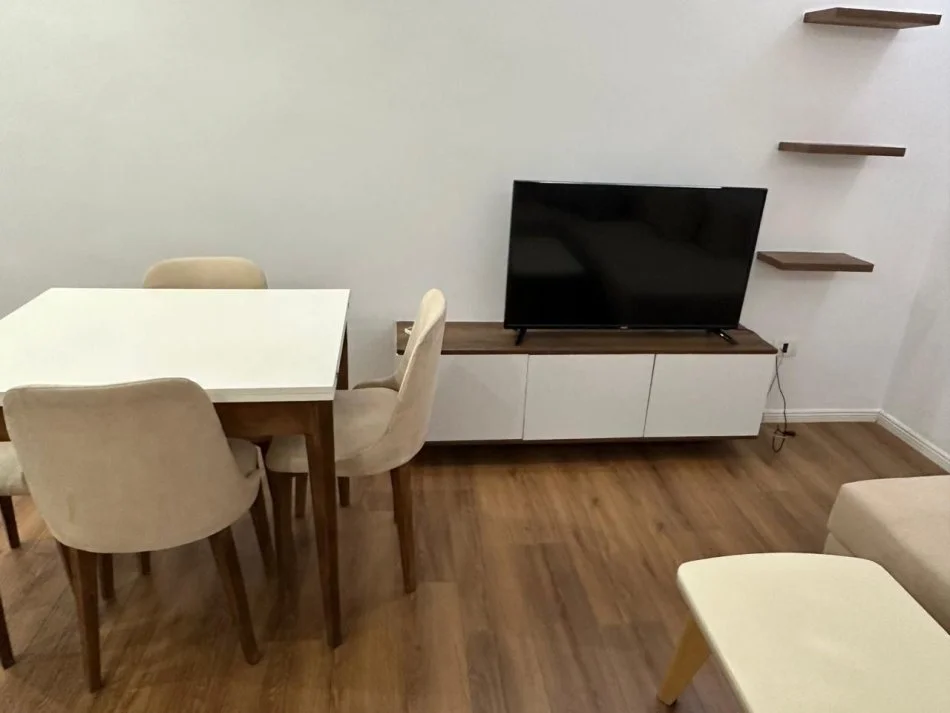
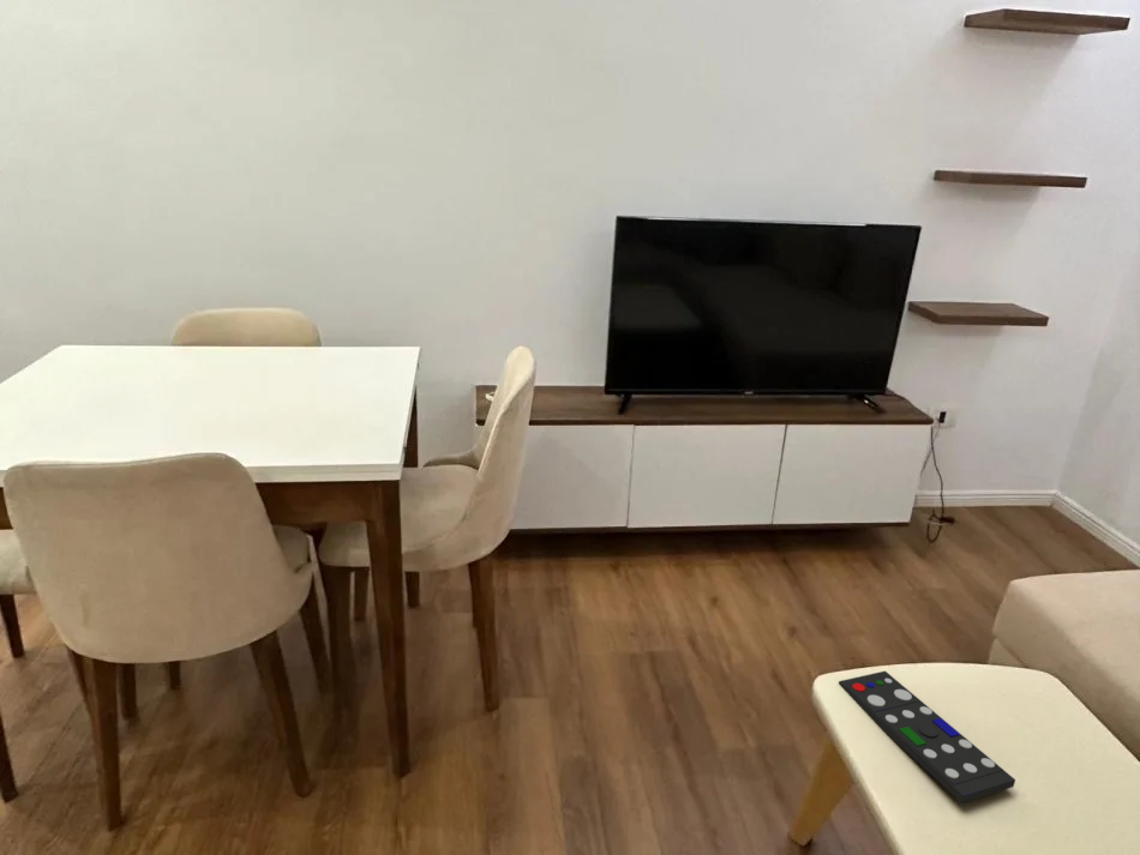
+ remote control [838,670,1016,805]
